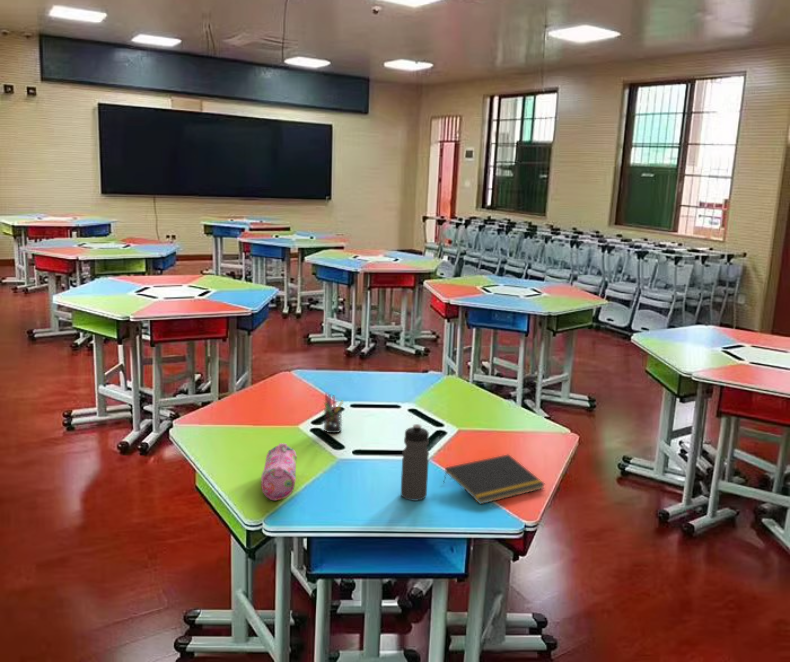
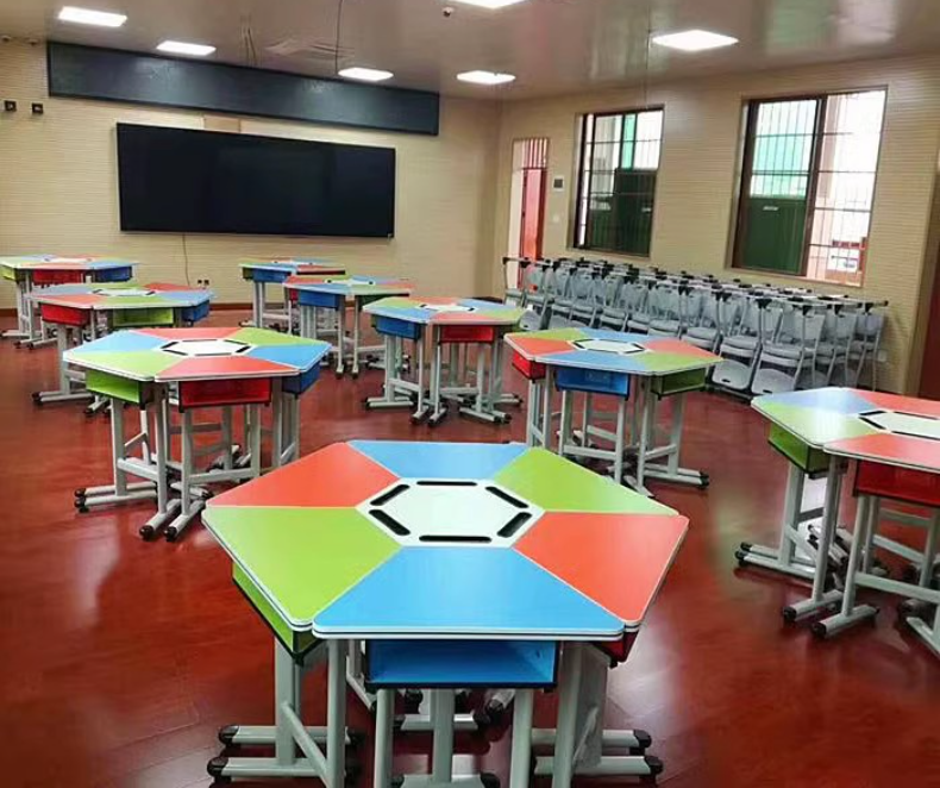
- pen holder [323,392,345,434]
- notepad [442,453,546,505]
- water bottle [400,423,430,502]
- pencil case [260,442,297,501]
